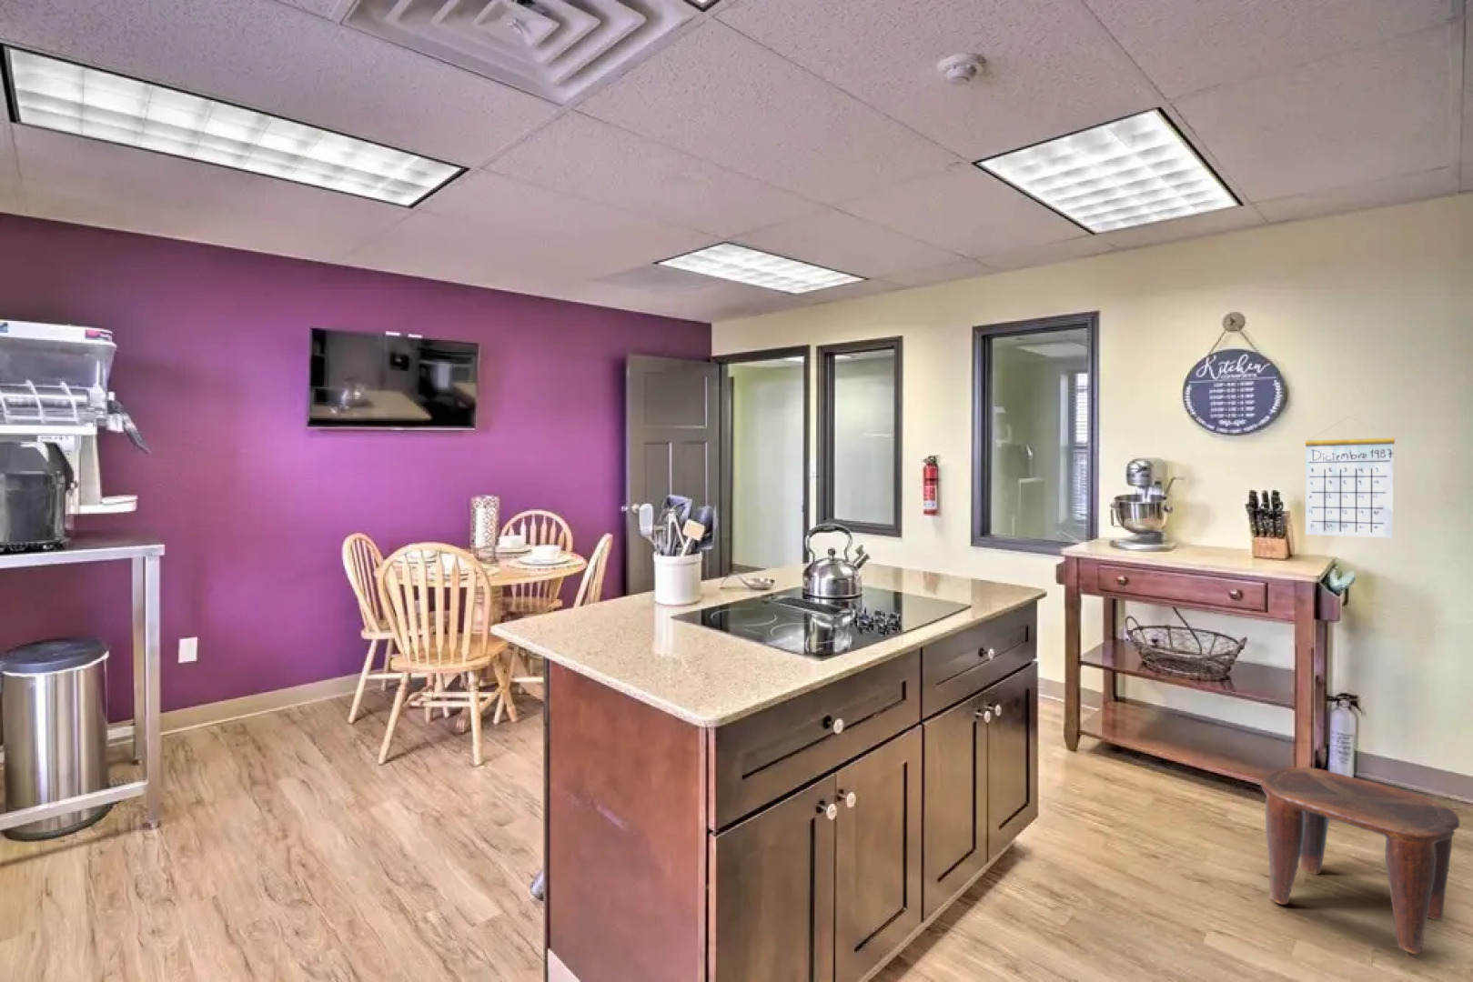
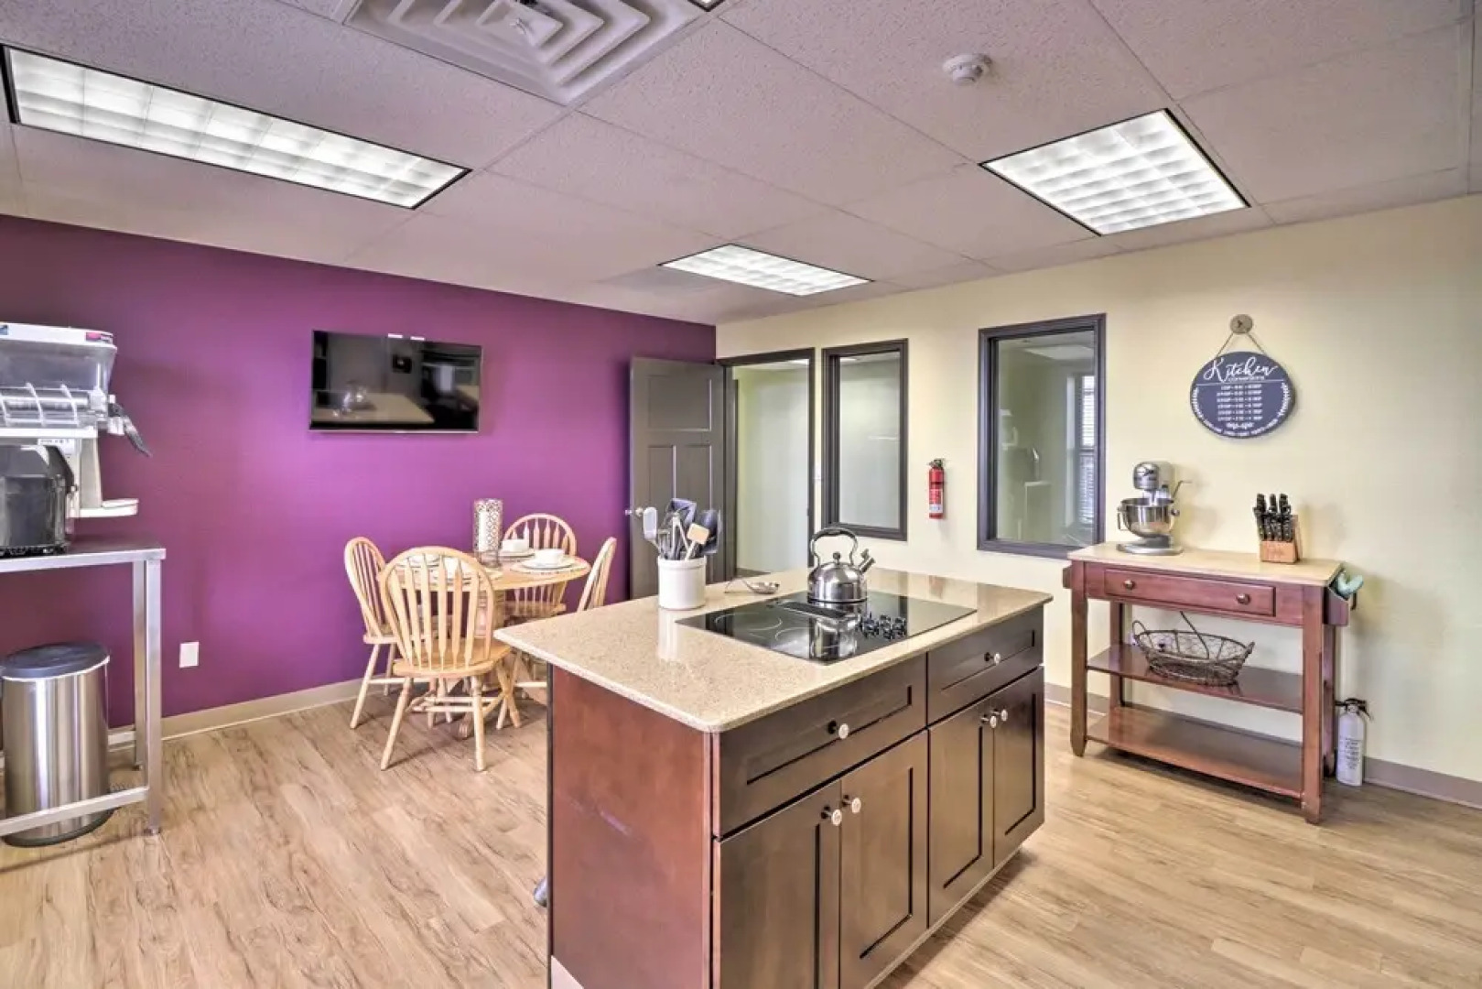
- stool [1260,766,1460,955]
- calendar [1305,415,1395,539]
